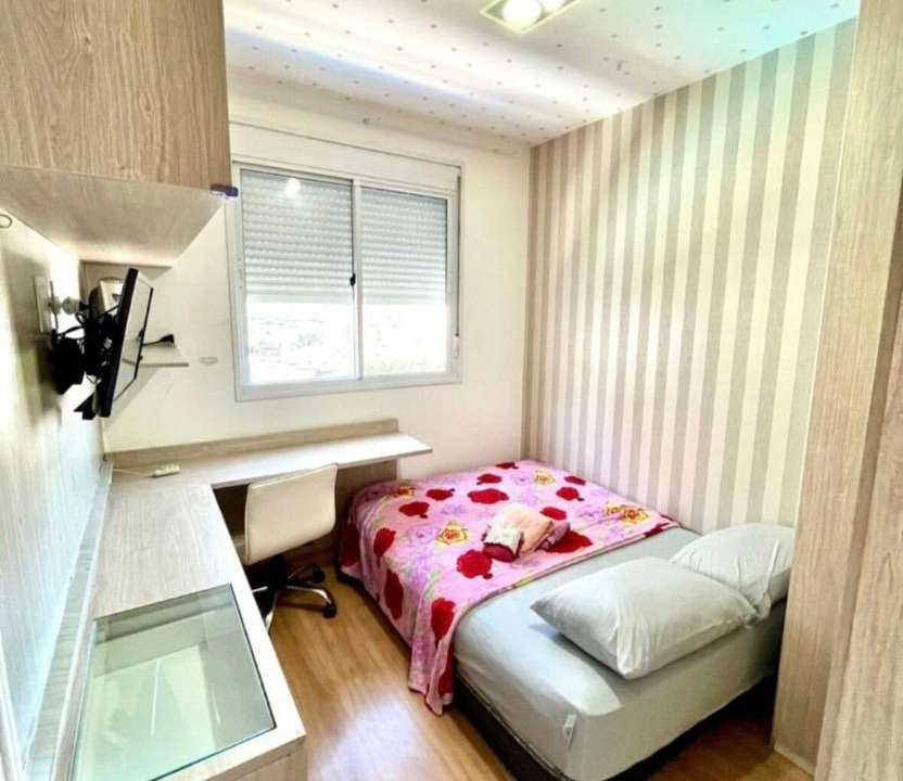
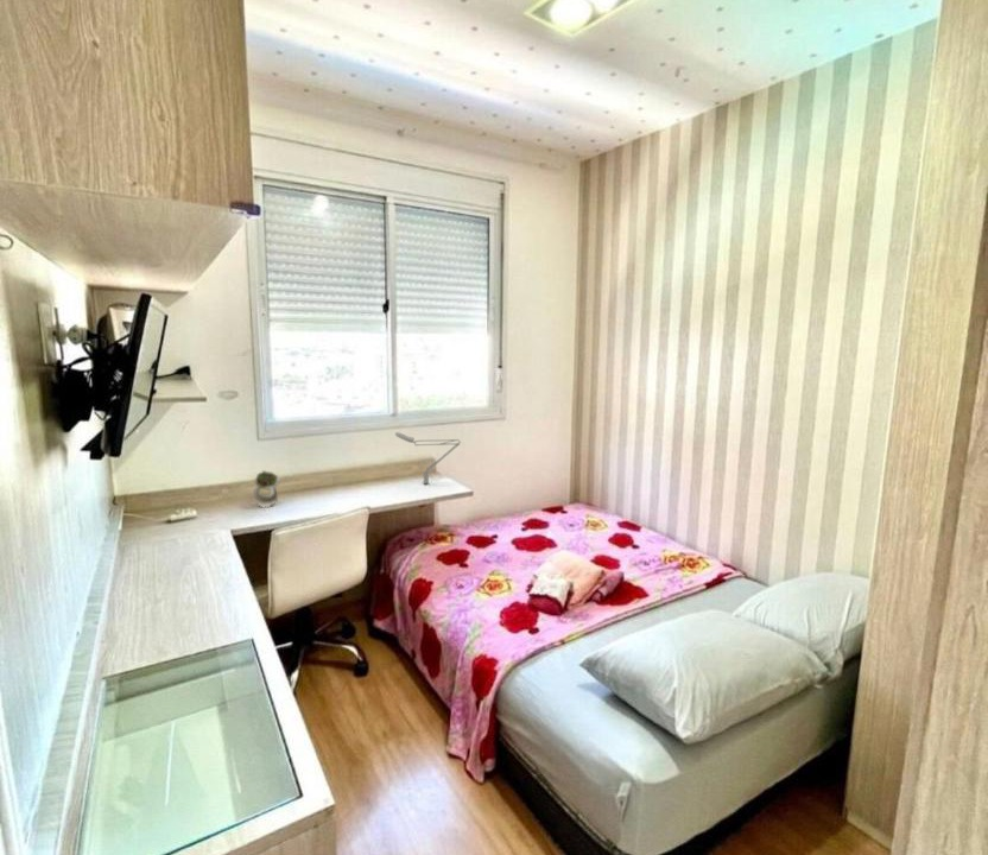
+ succulent plant [251,469,281,508]
+ desk lamp [394,431,462,484]
